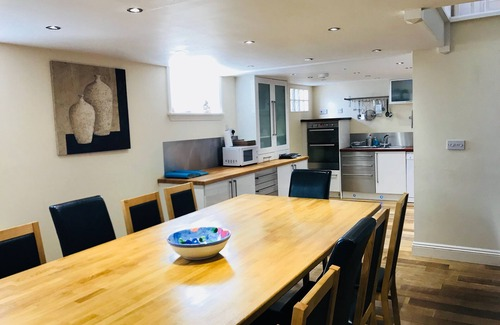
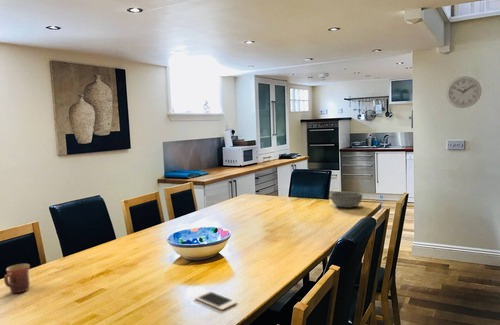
+ cell phone [194,290,238,311]
+ bowl [329,191,363,209]
+ mug [3,263,31,294]
+ wall clock [445,75,482,109]
